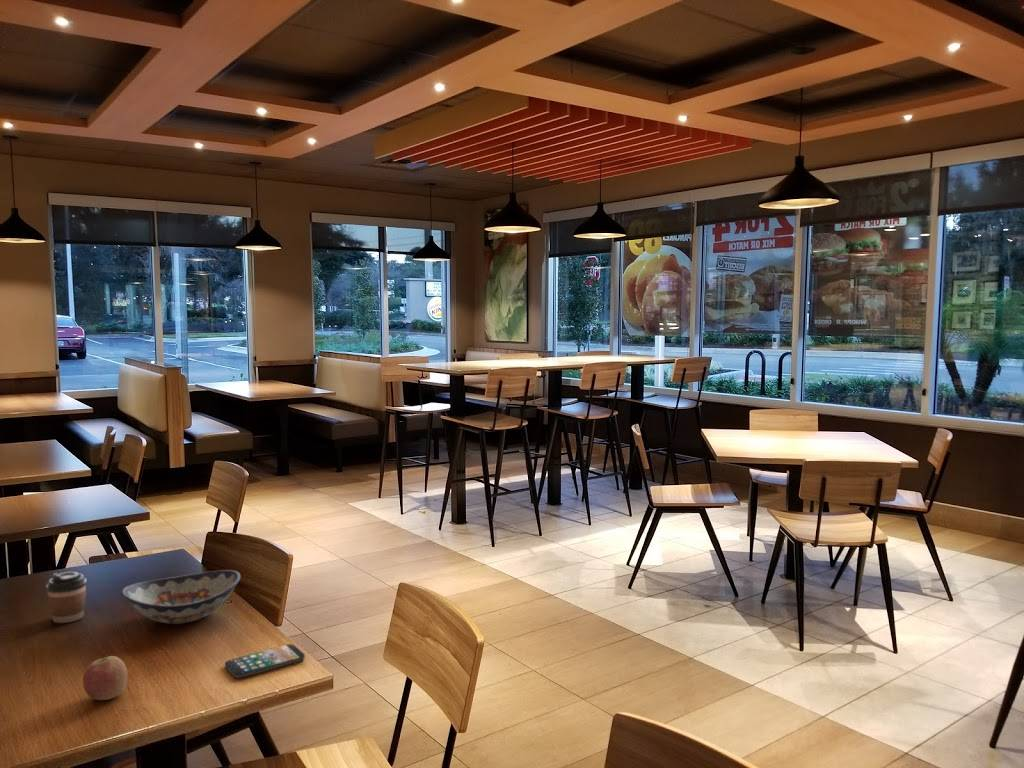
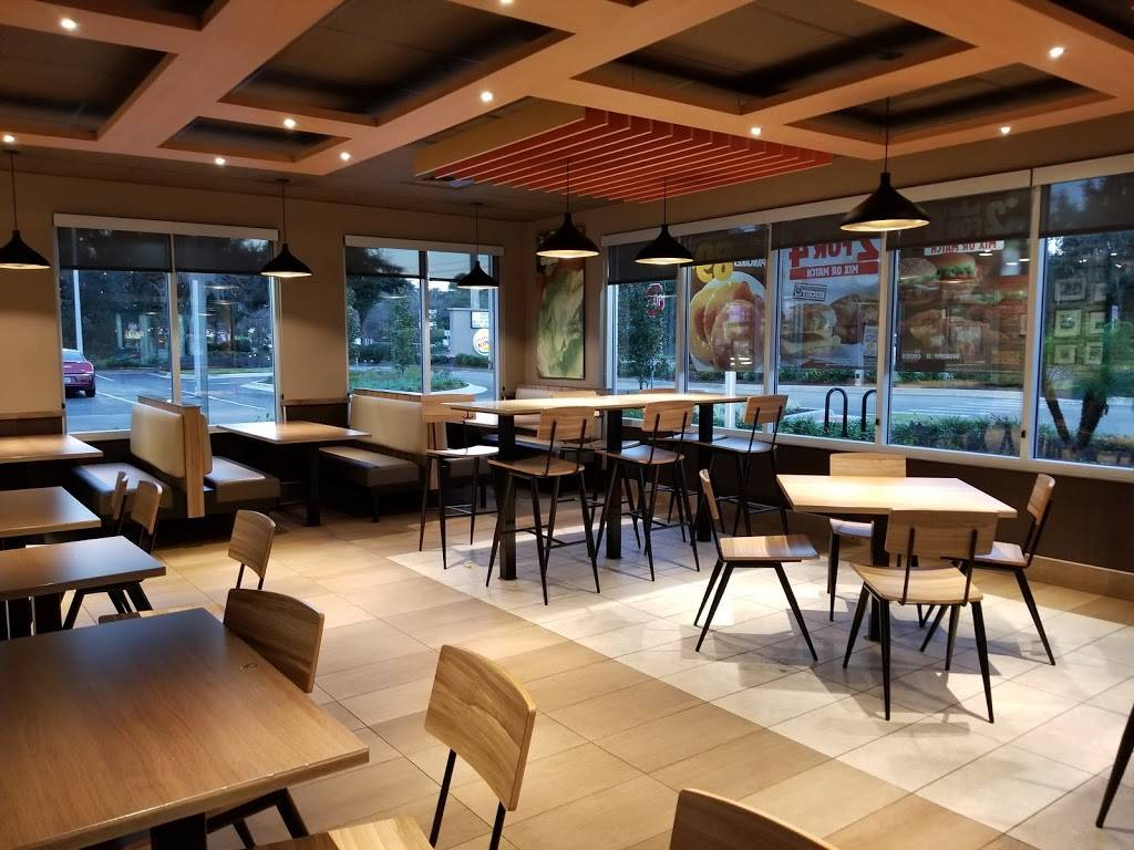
- decorative bowl [121,569,242,625]
- apple [82,655,129,701]
- coffee cup [45,571,88,624]
- smartphone [224,643,306,679]
